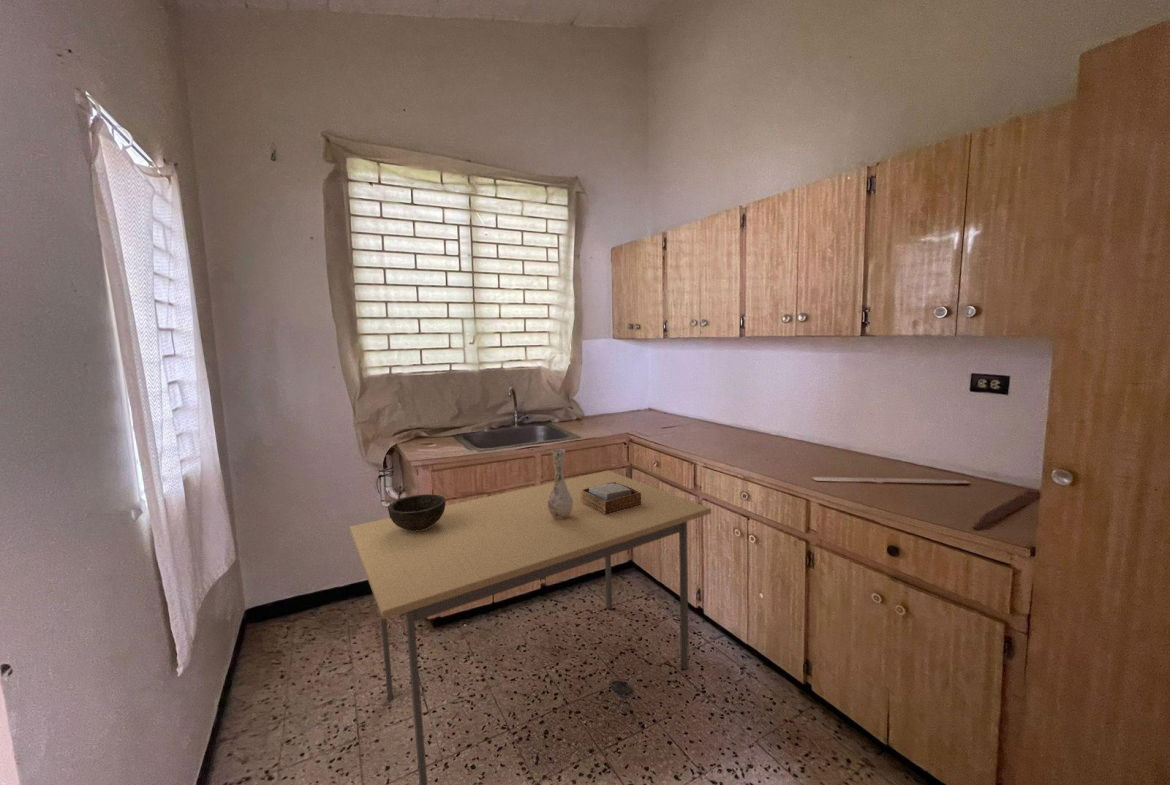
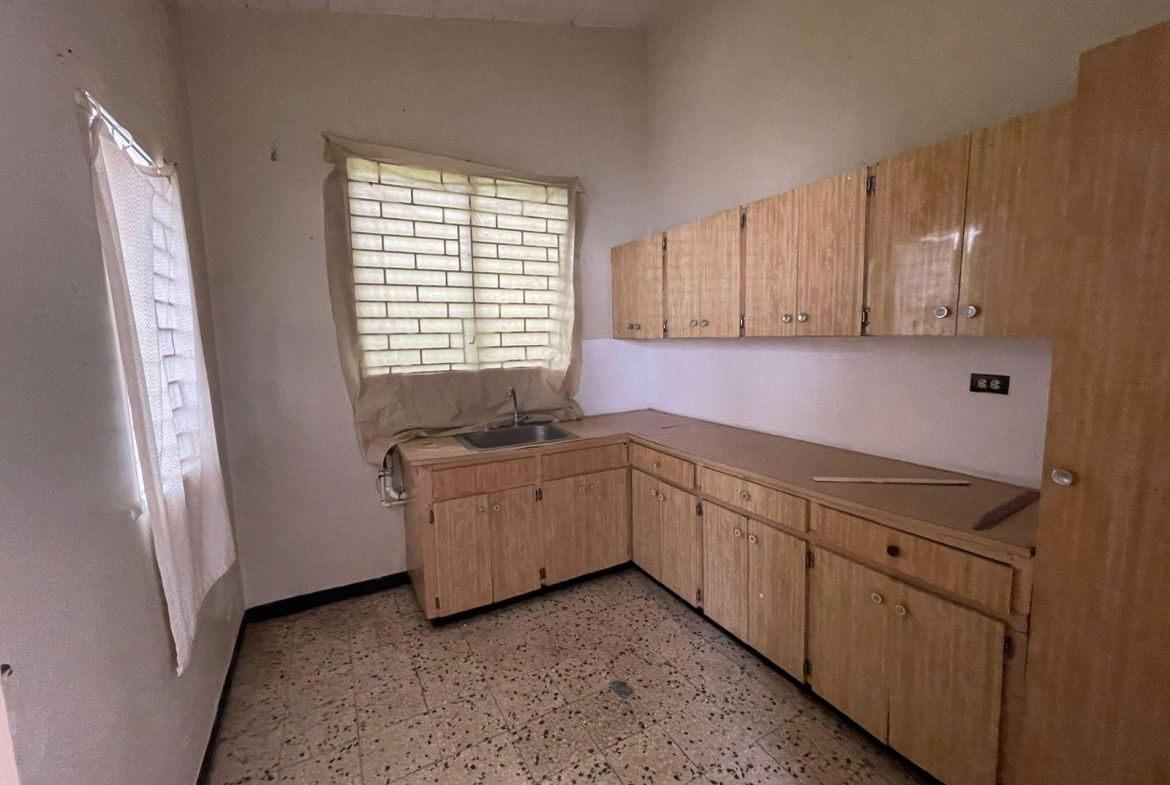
- vase [548,448,573,520]
- napkin holder [581,482,642,515]
- dining table [349,470,712,785]
- bowl [387,493,447,531]
